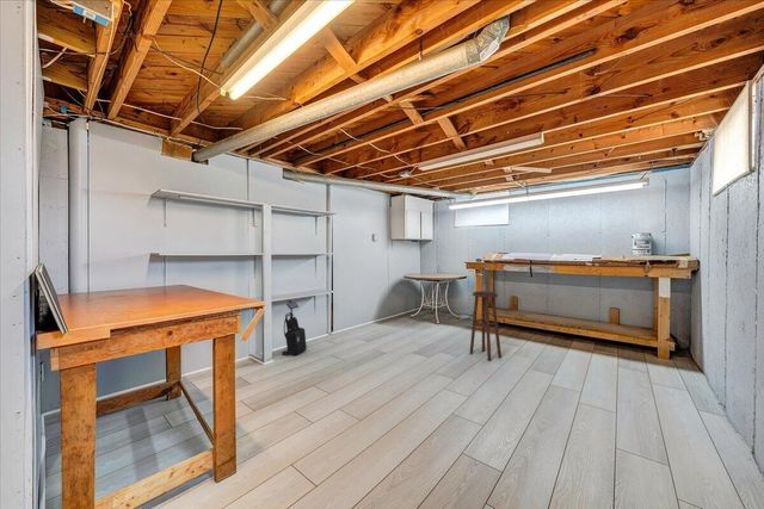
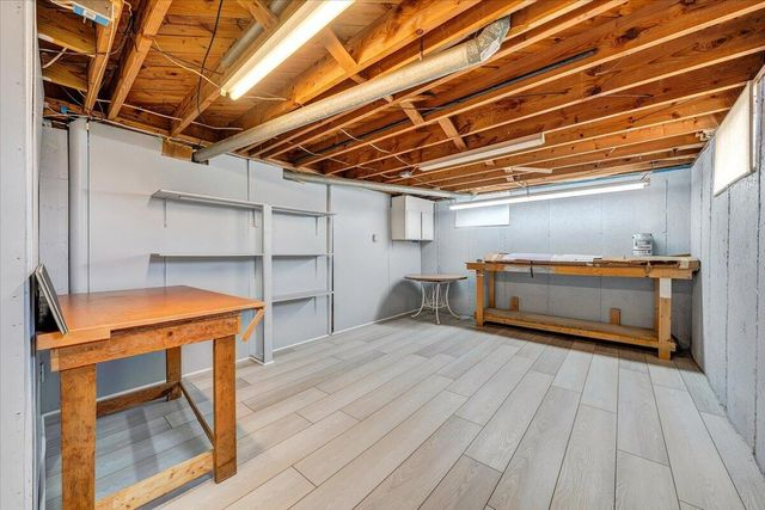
- vacuum cleaner [281,299,308,356]
- stool [469,290,503,361]
